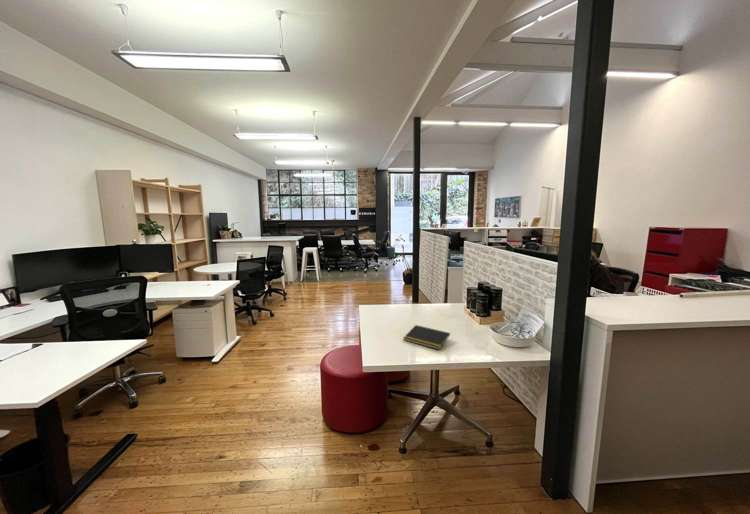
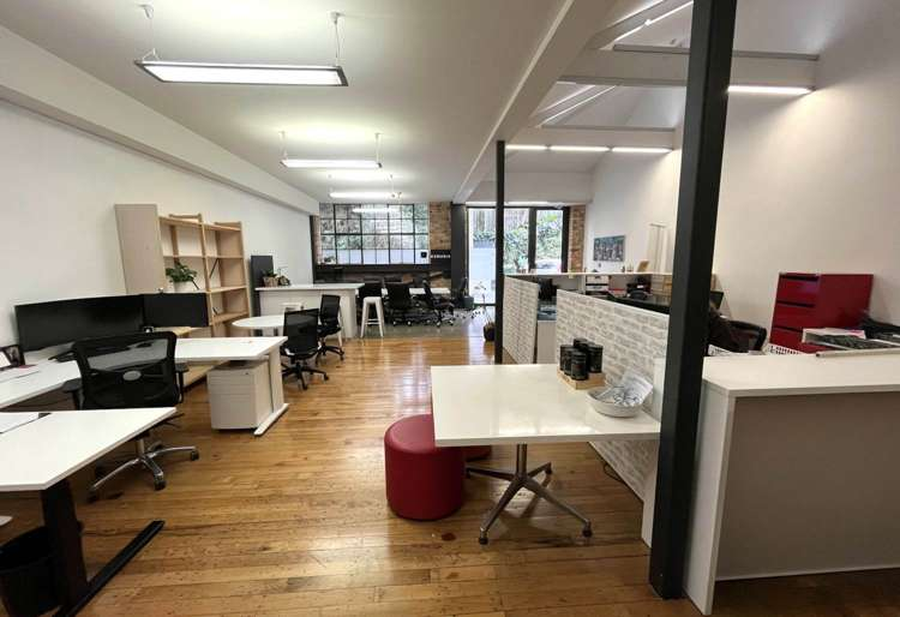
- notepad [402,324,451,351]
